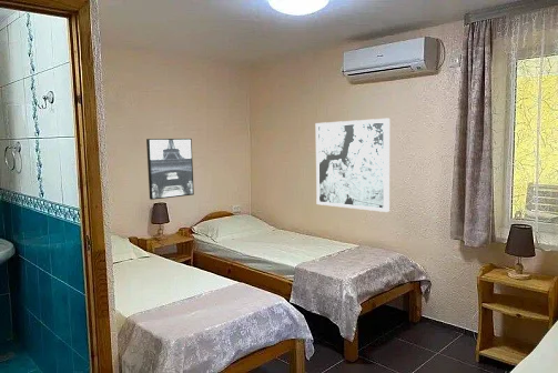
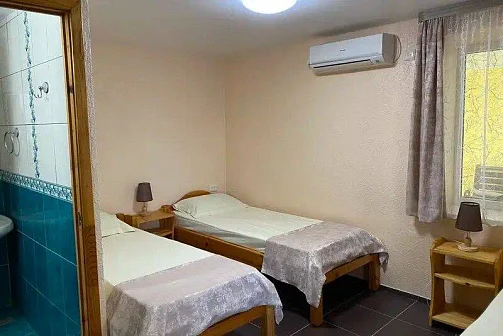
- wall art [315,118,390,213]
- wall art [145,138,195,201]
